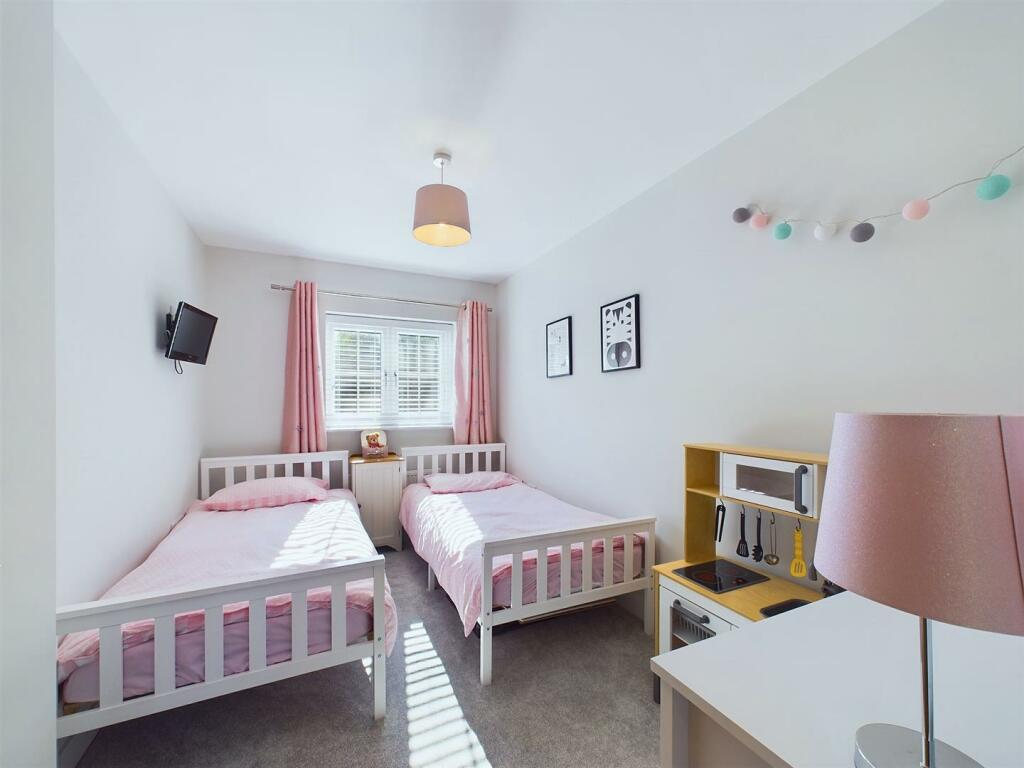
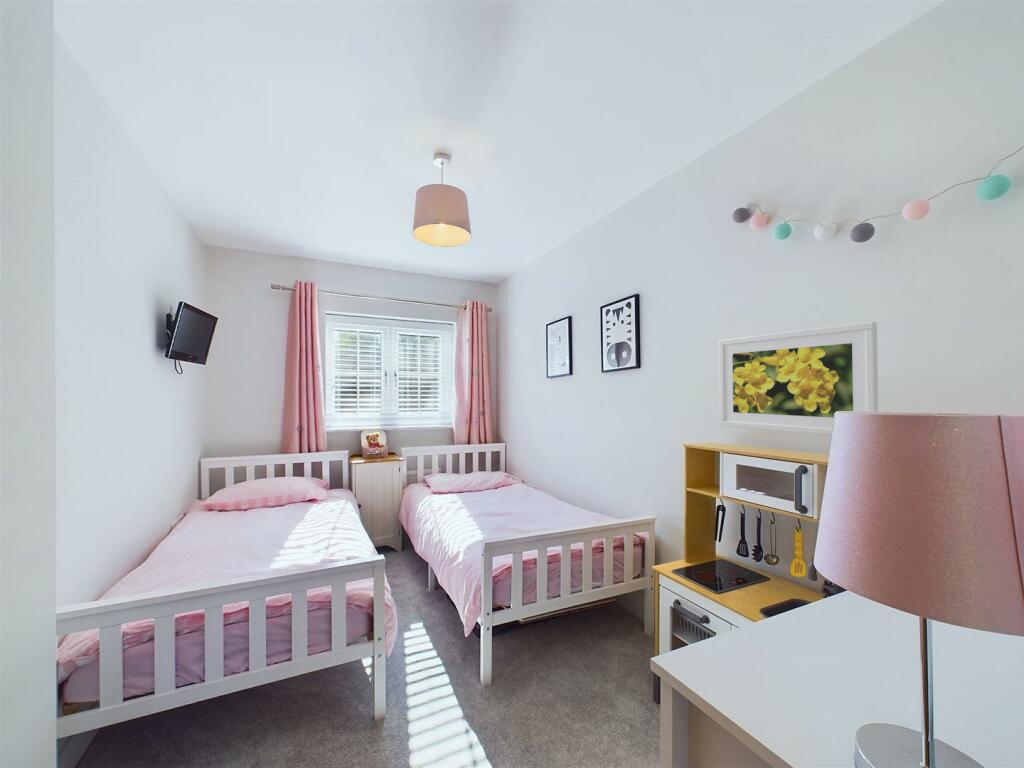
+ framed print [718,321,879,437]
